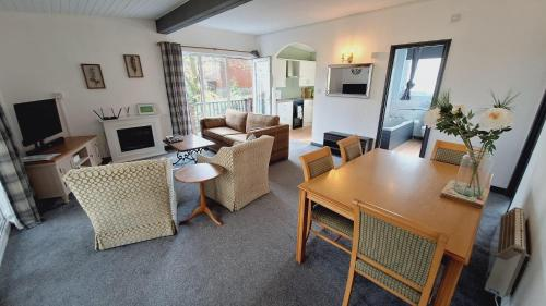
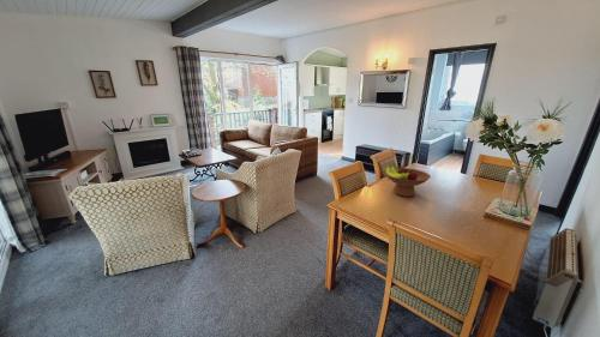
+ fruit bowl [383,166,432,198]
